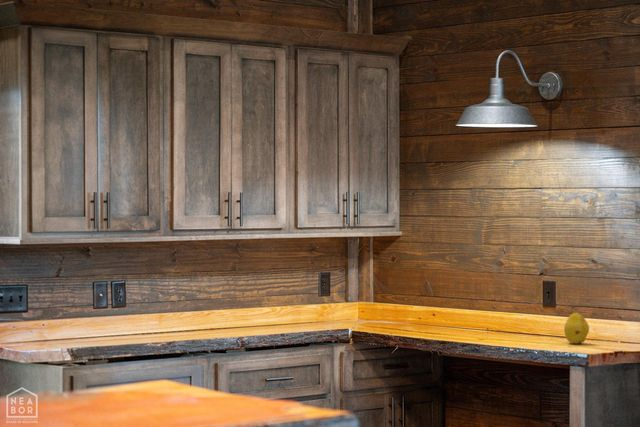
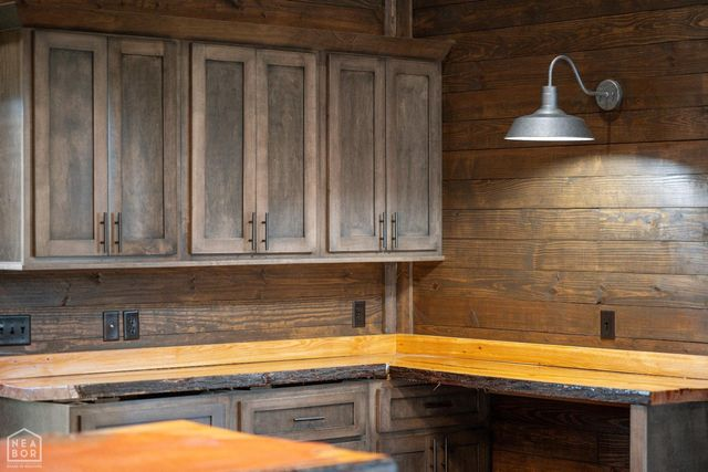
- fruit [563,311,590,345]
